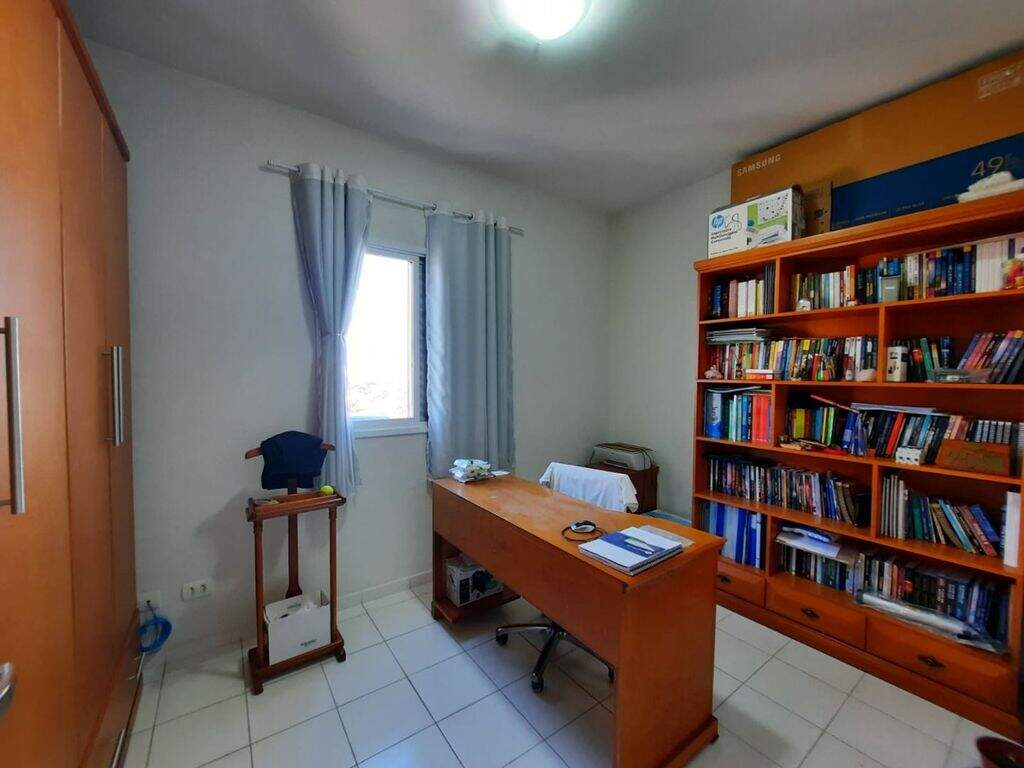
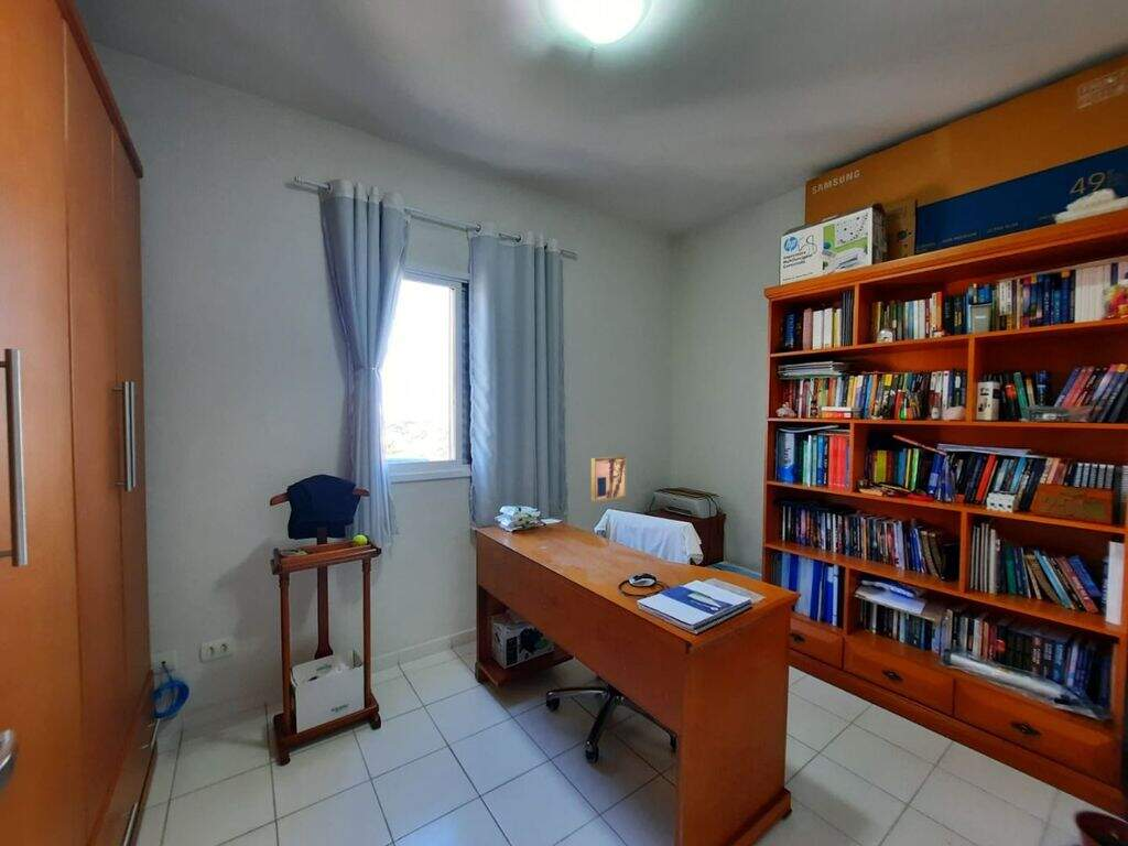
+ wall art [590,455,628,503]
